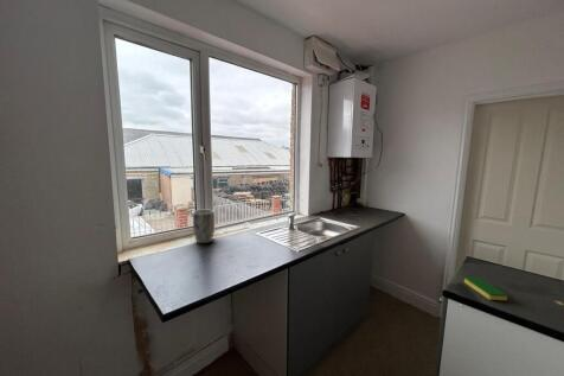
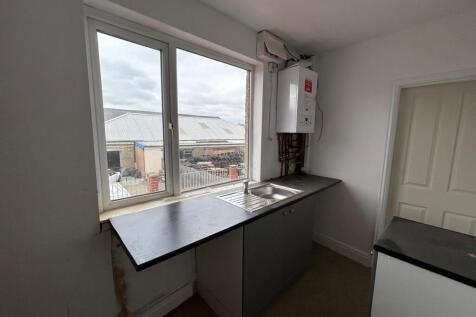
- plant pot [192,209,216,244]
- dish sponge [463,276,508,301]
